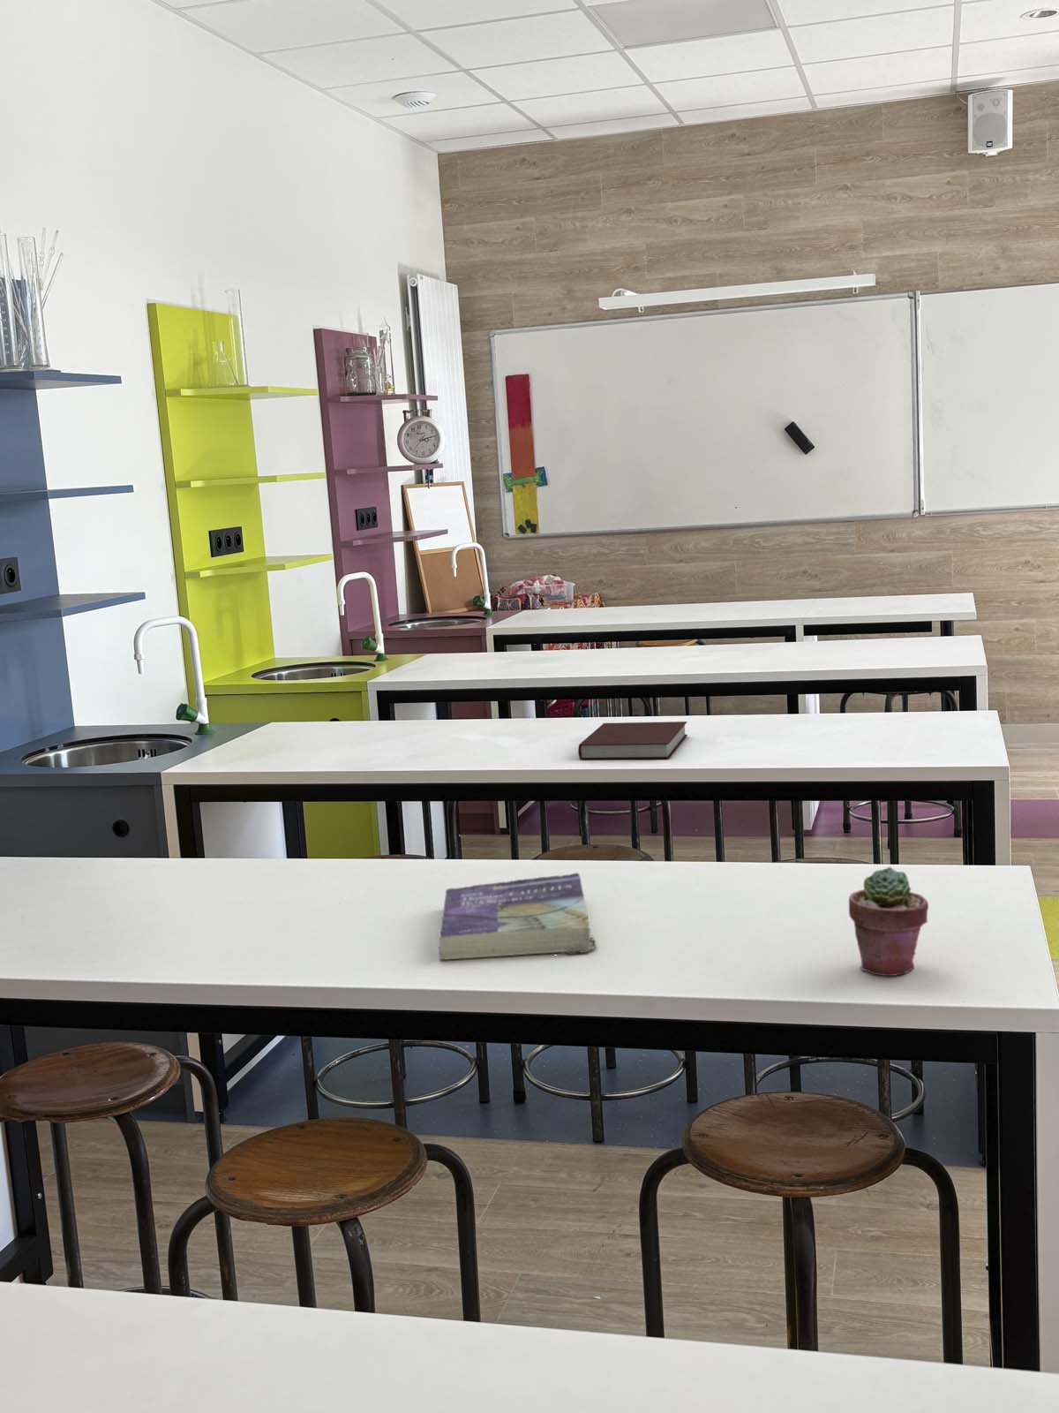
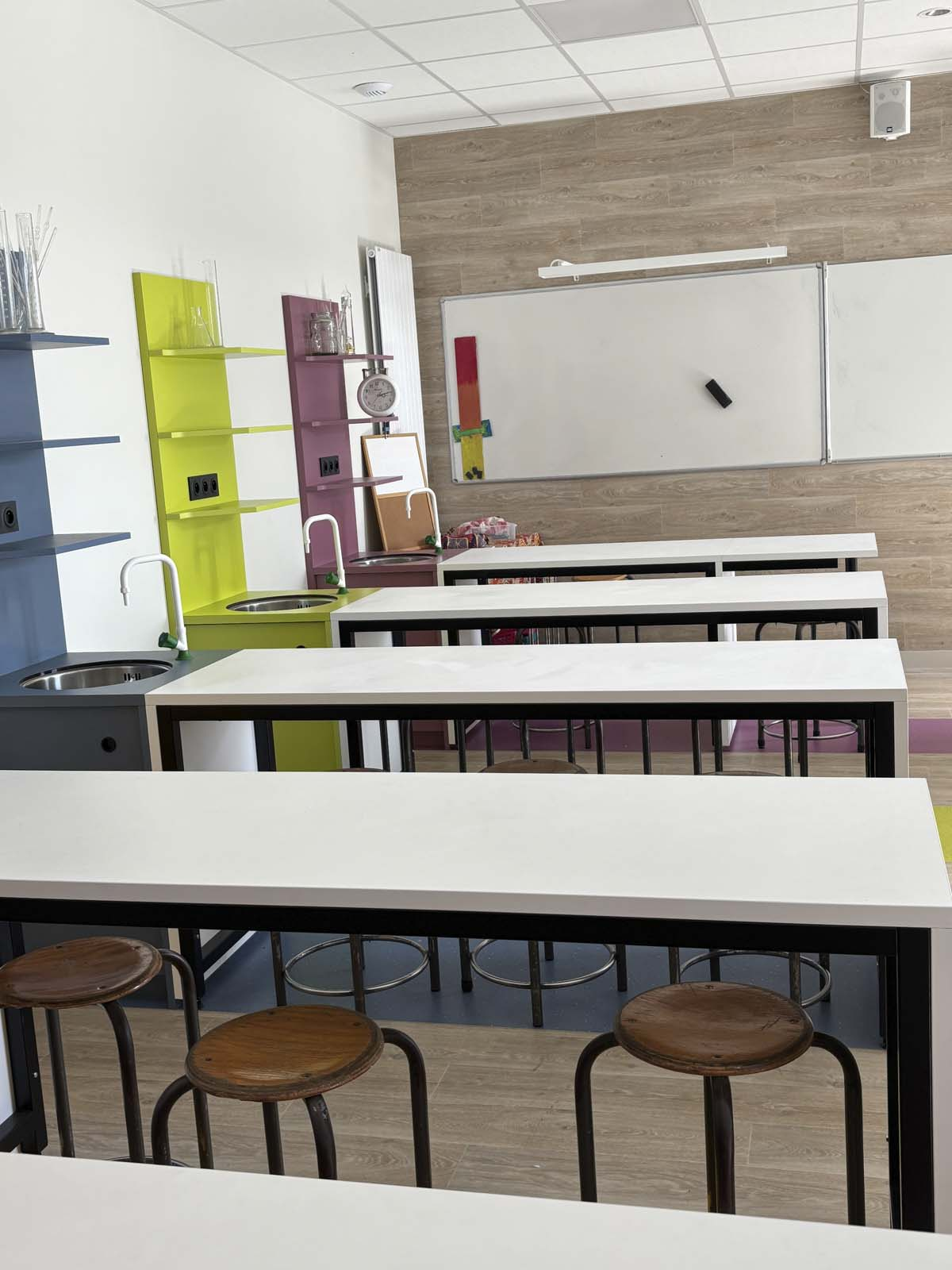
- potted succulent [848,867,929,977]
- book [437,871,596,961]
- notebook [577,721,689,760]
